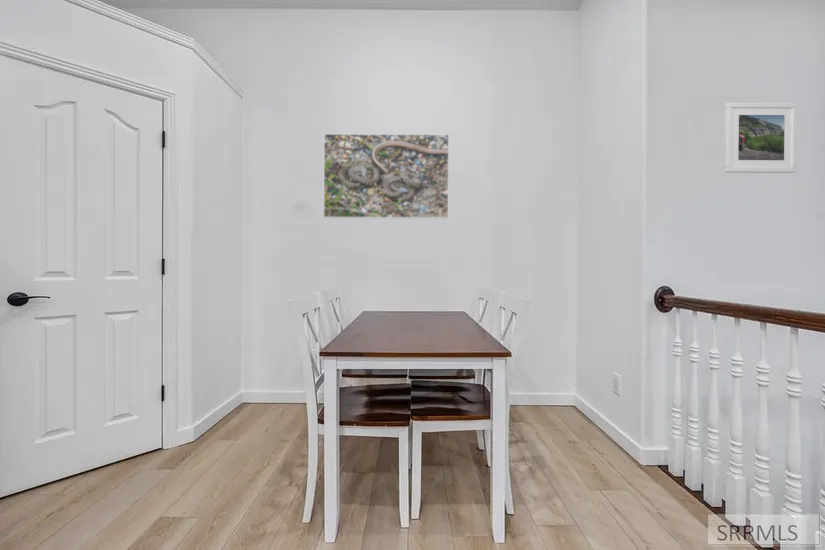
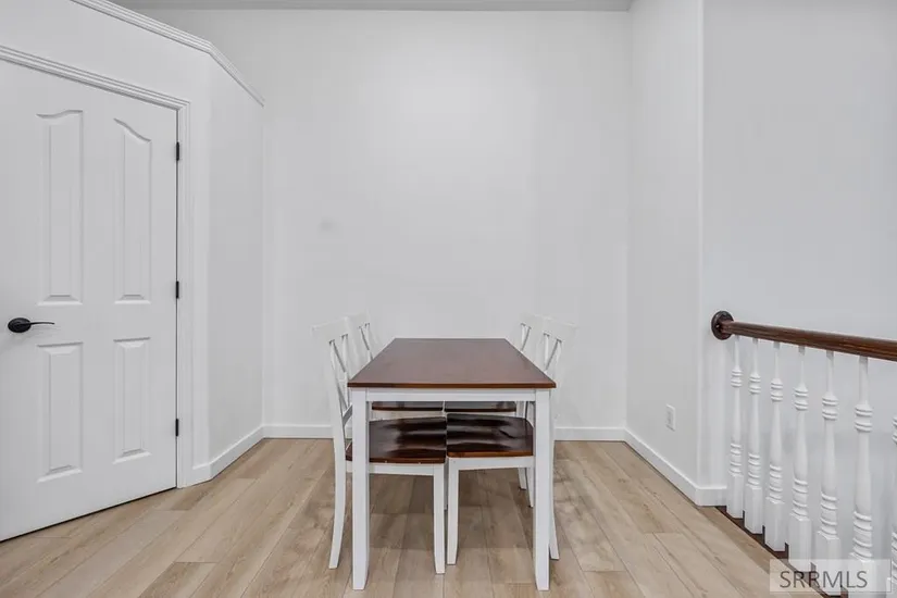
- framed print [723,102,798,174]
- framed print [322,133,450,220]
